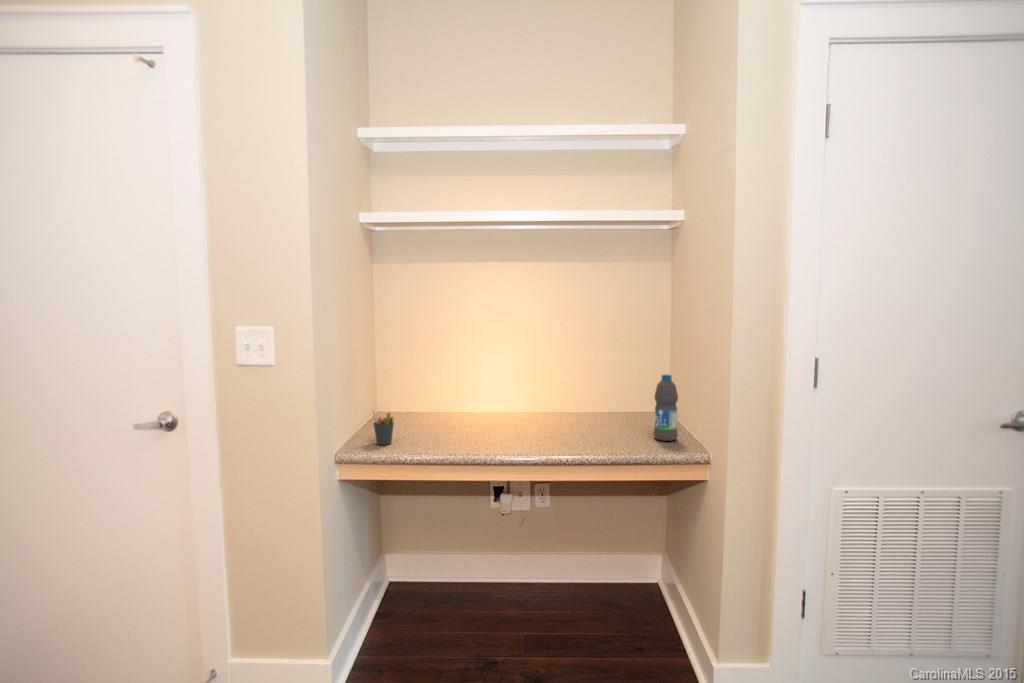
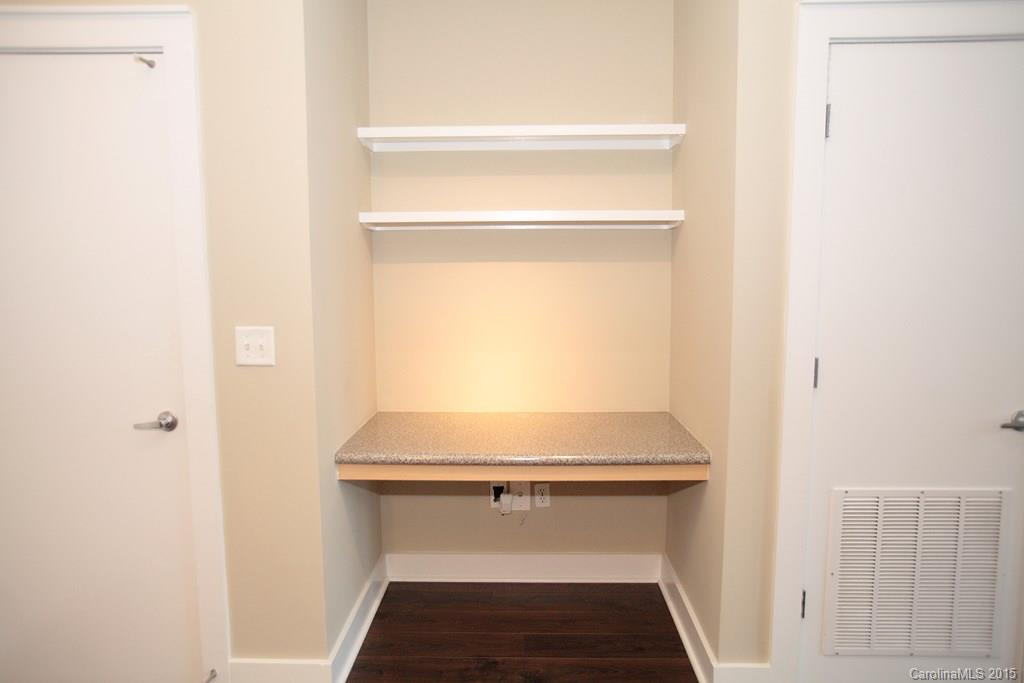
- pen holder [371,410,395,446]
- water bottle [653,373,679,442]
